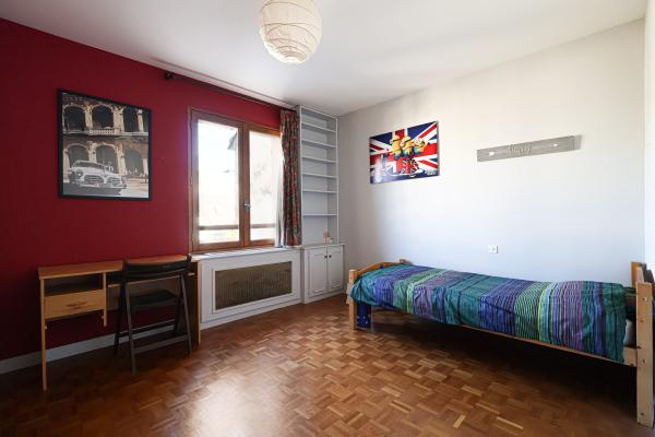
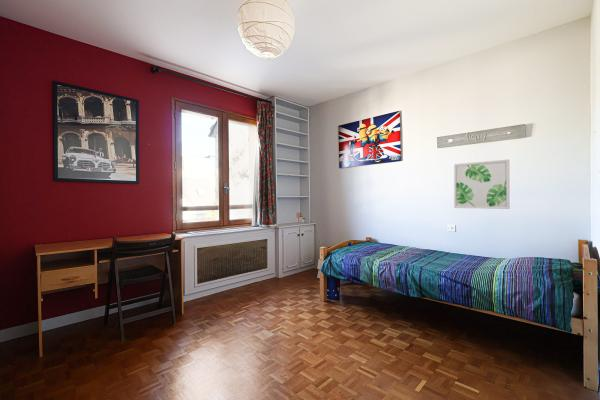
+ wall art [453,159,510,210]
